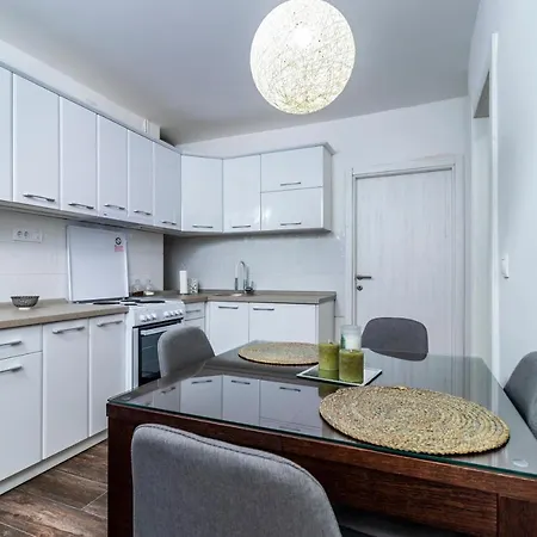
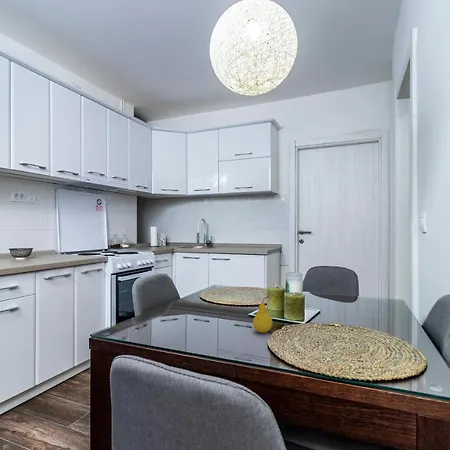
+ fruit [252,295,273,334]
